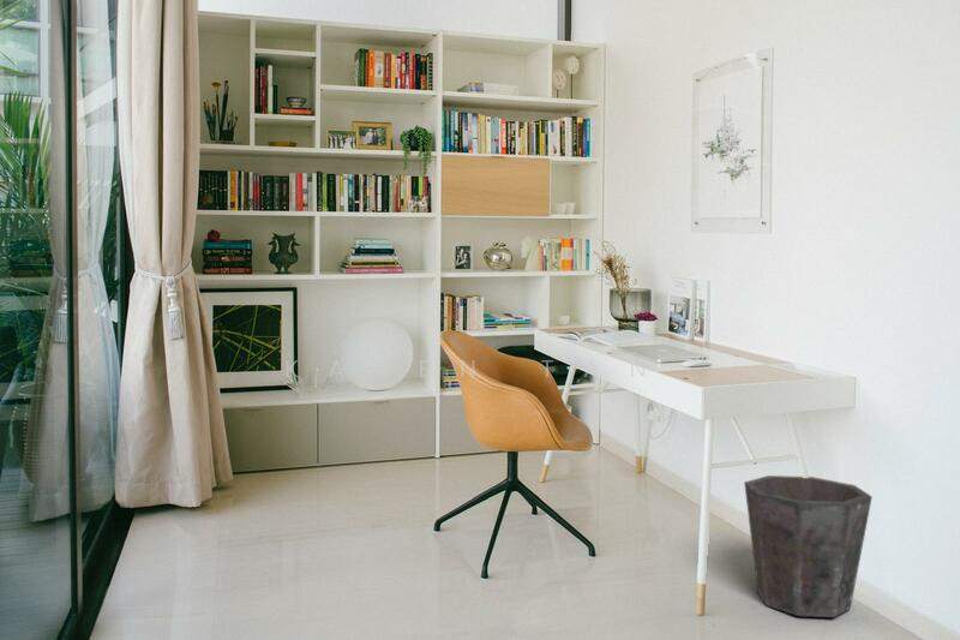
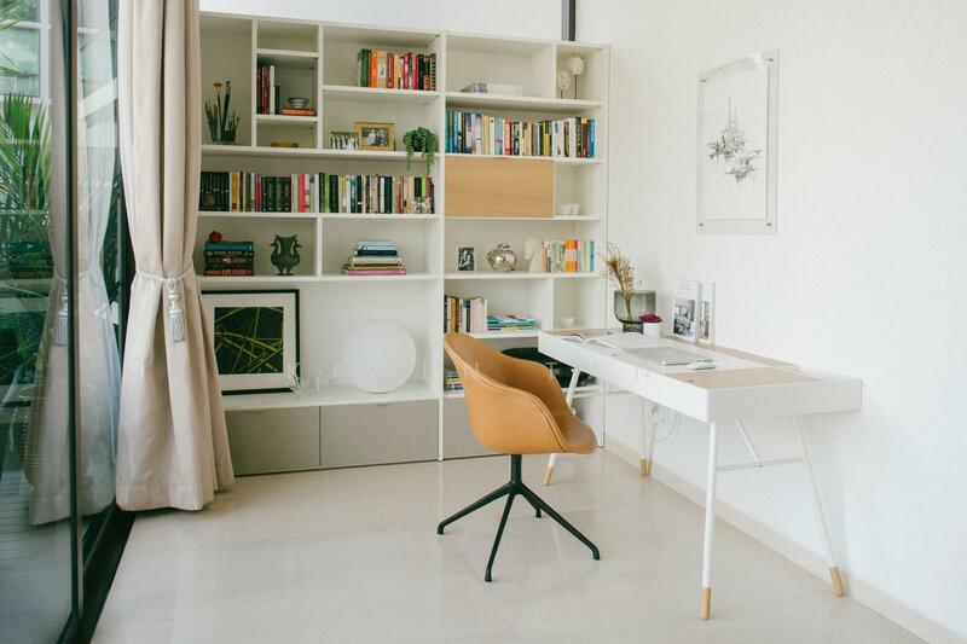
- waste bin [743,474,874,618]
